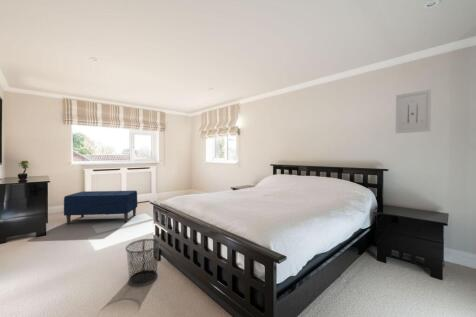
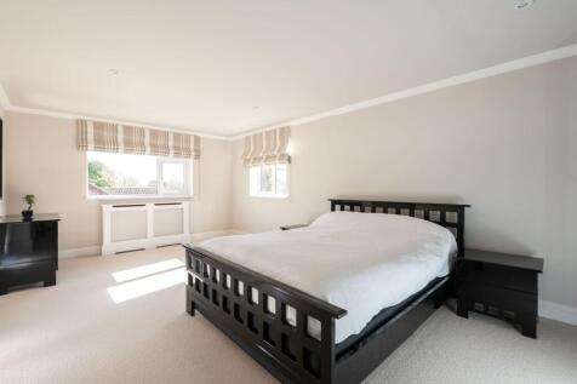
- wall art [395,88,432,134]
- bench [63,190,138,225]
- waste bin [124,238,161,287]
